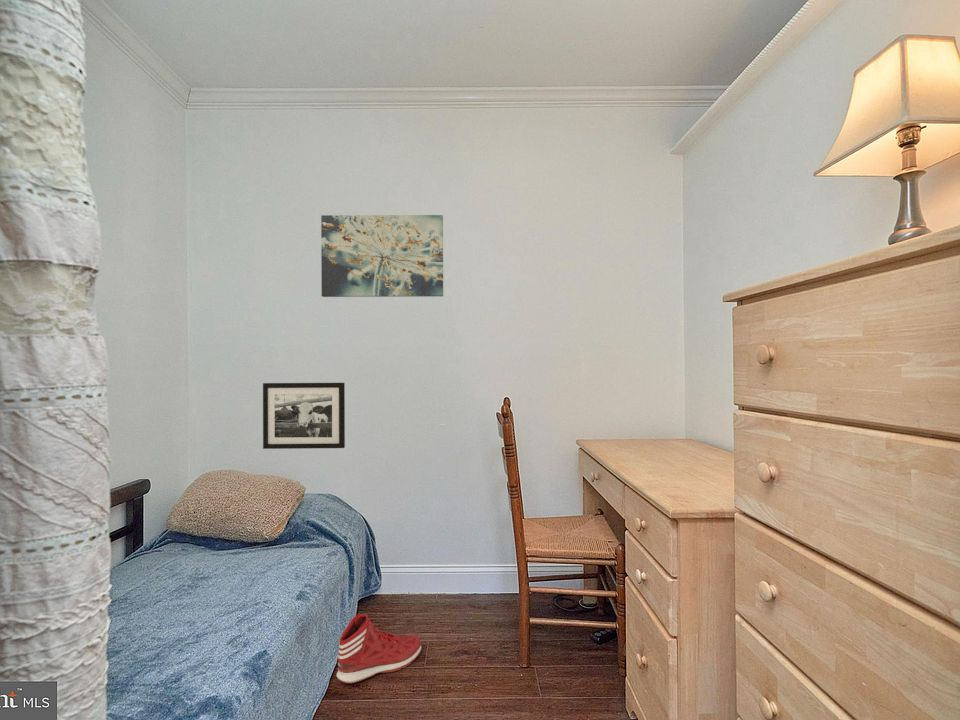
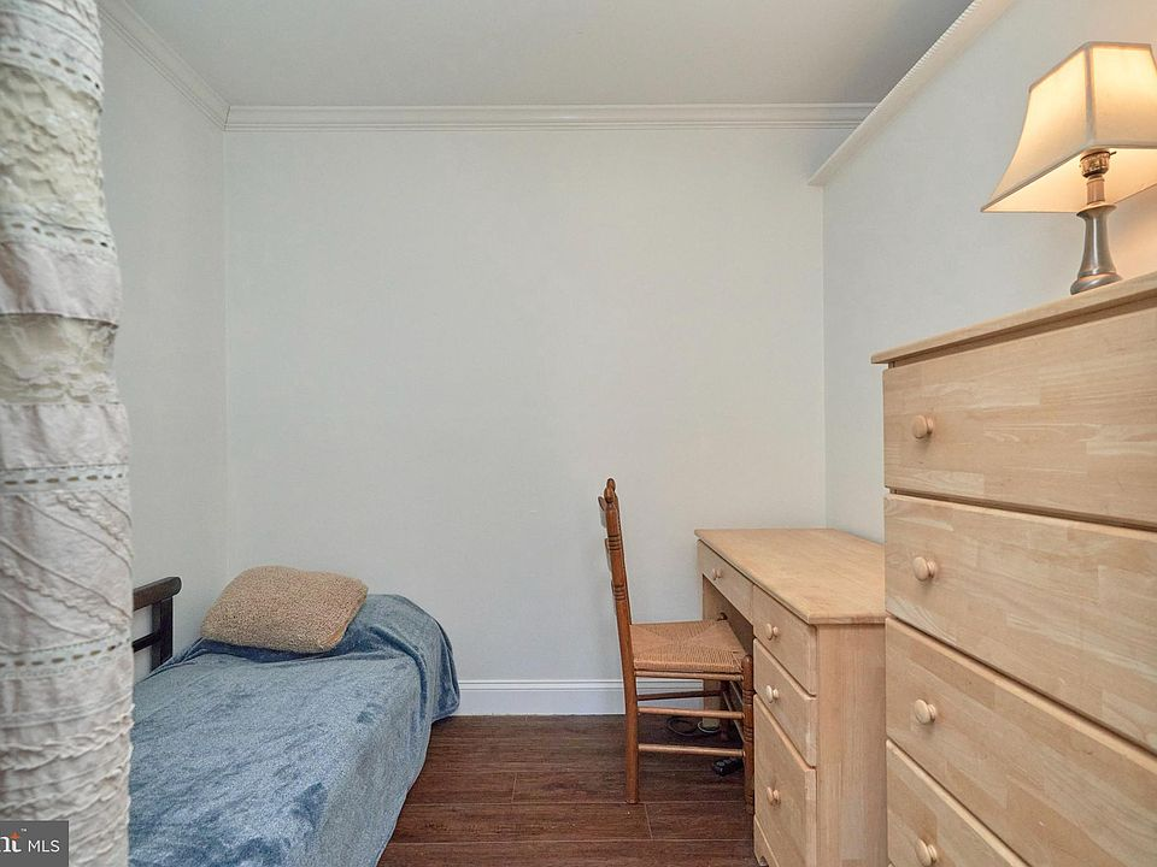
- picture frame [262,382,346,450]
- wall art [320,214,444,298]
- sneaker [336,613,423,685]
